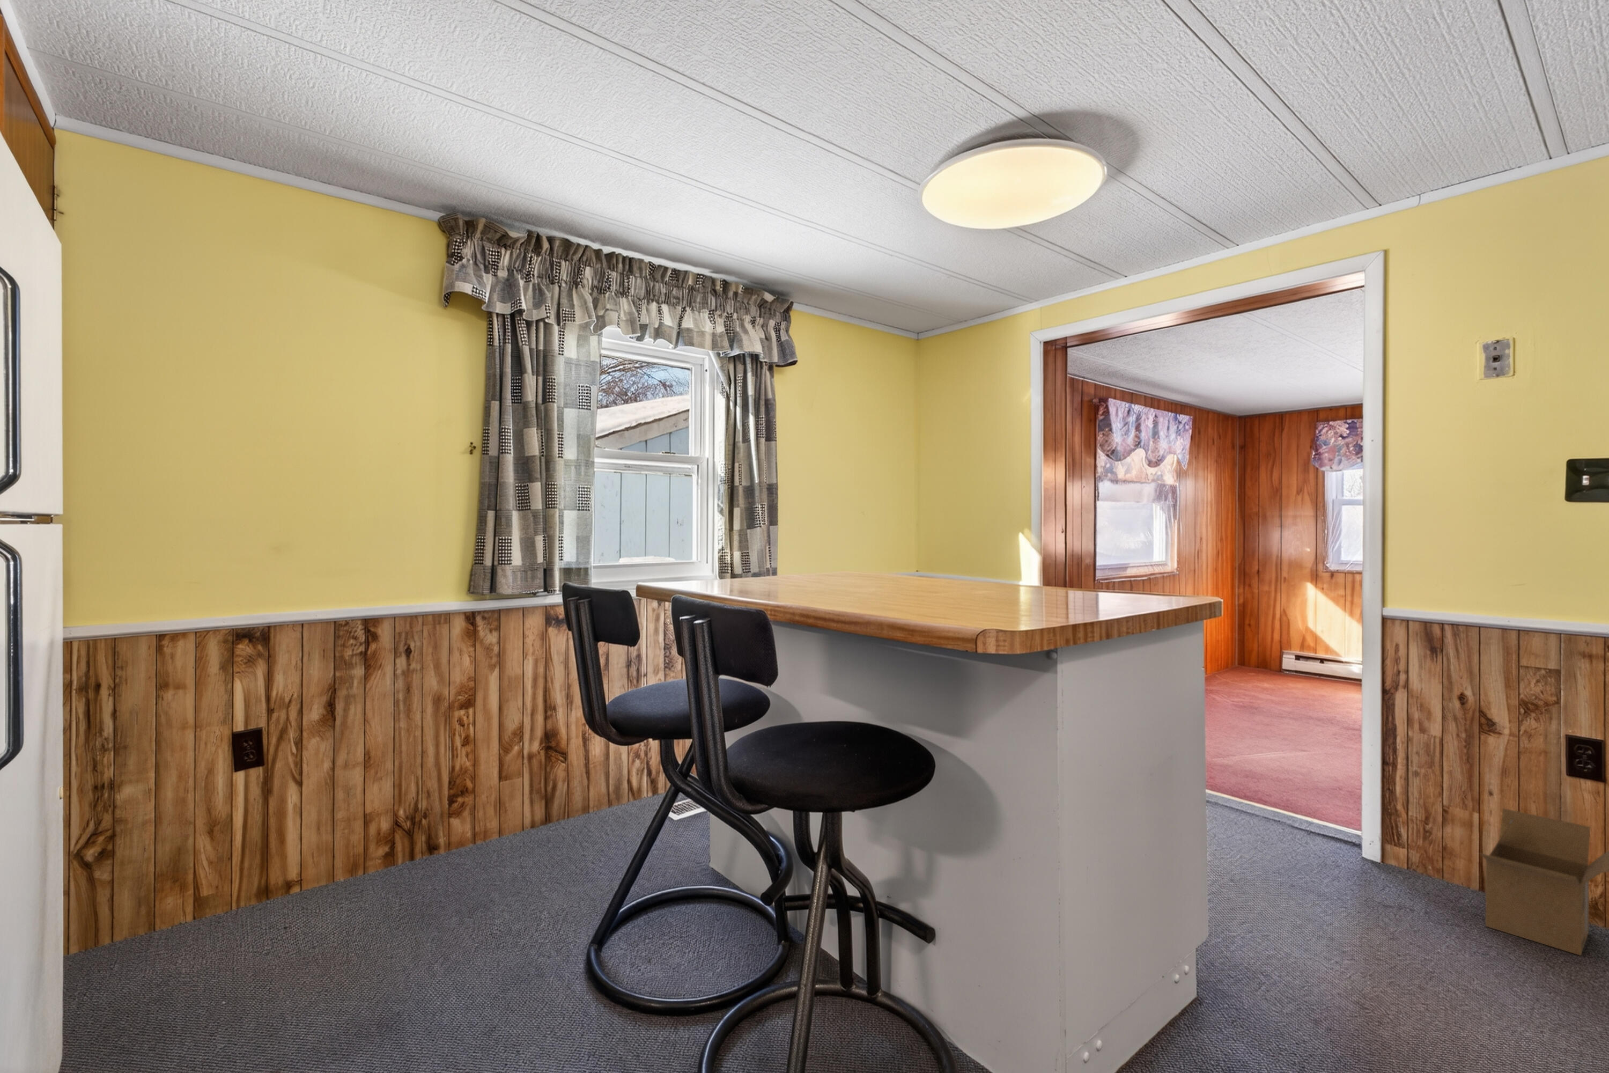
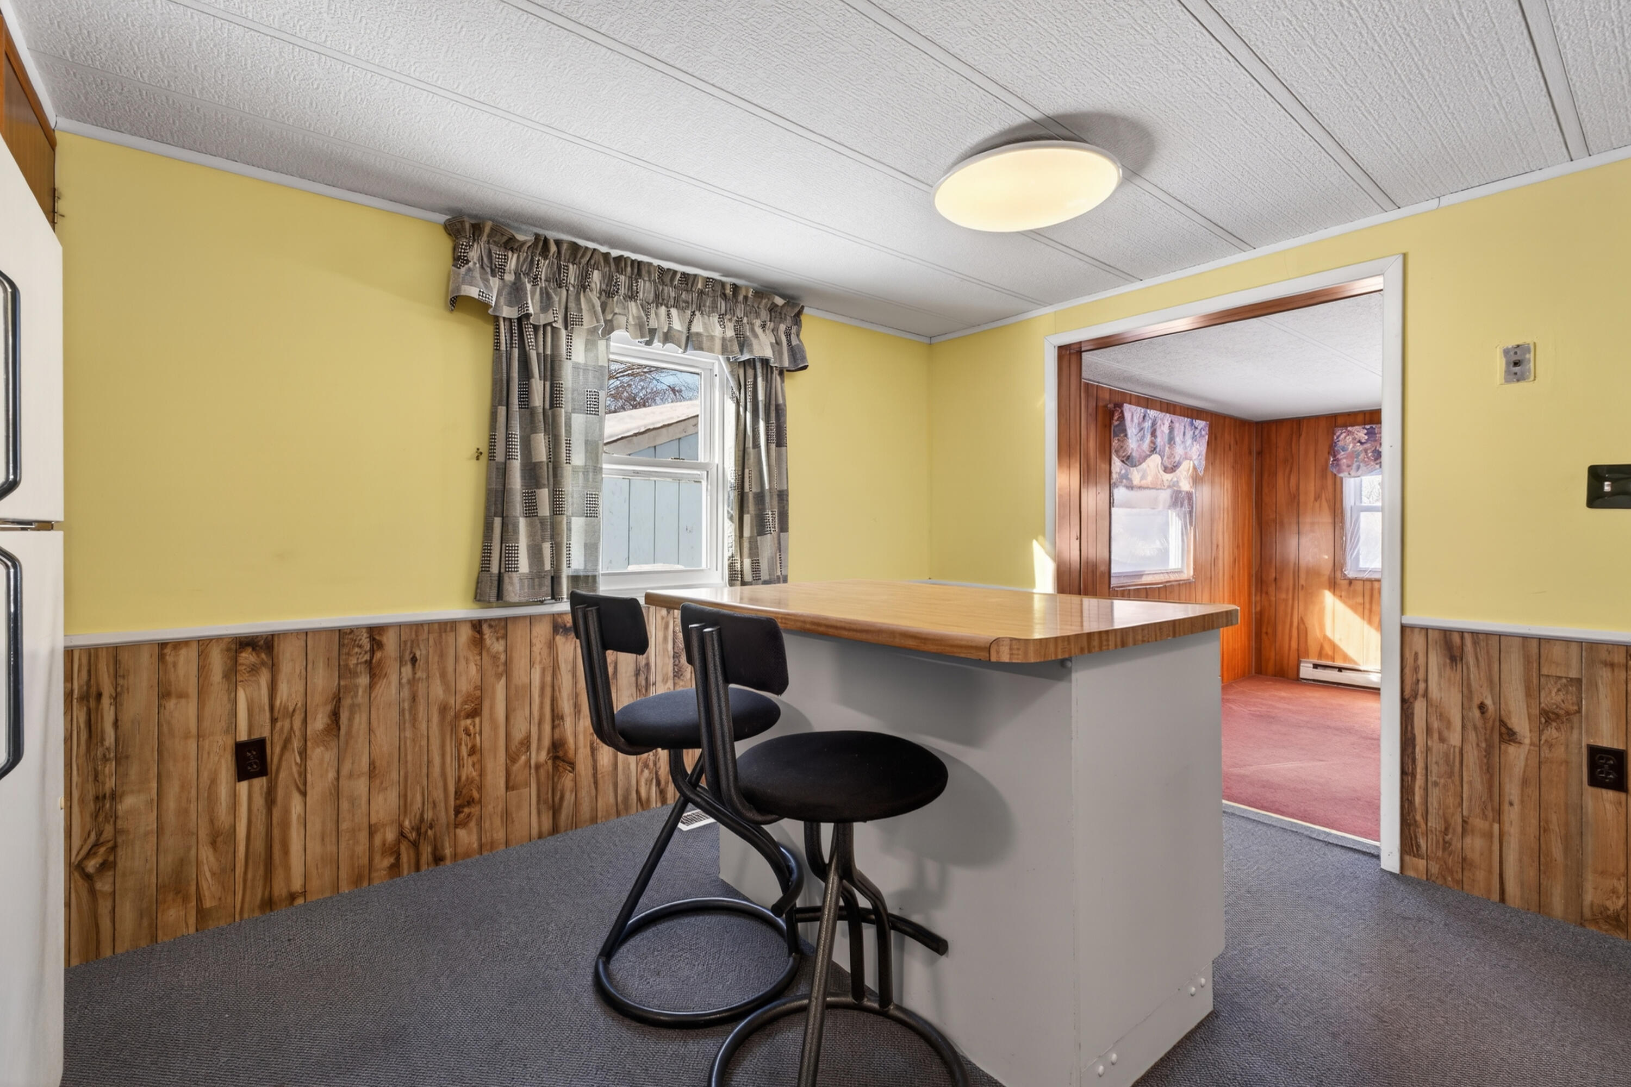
- cardboard box [1480,807,1609,956]
